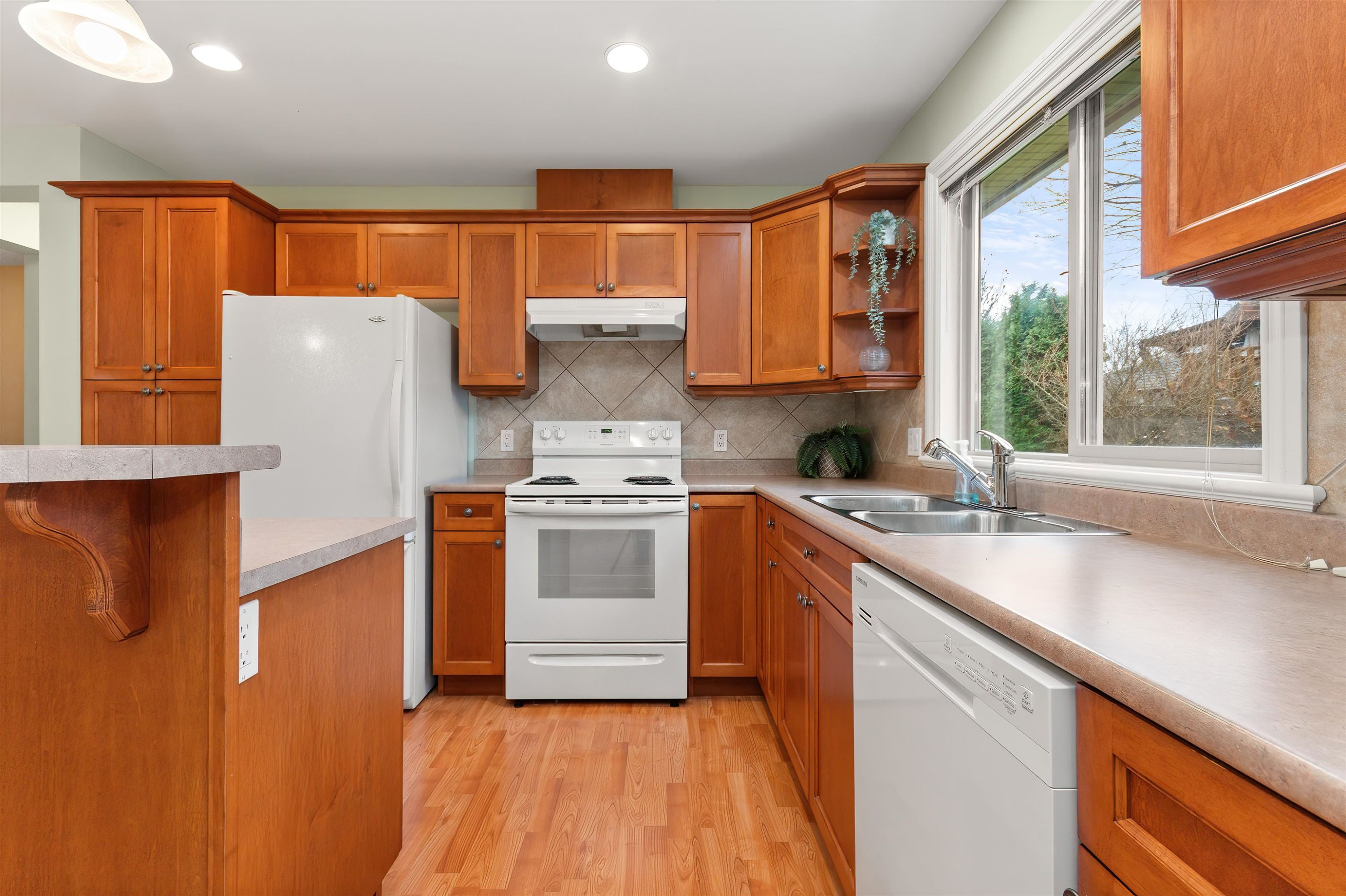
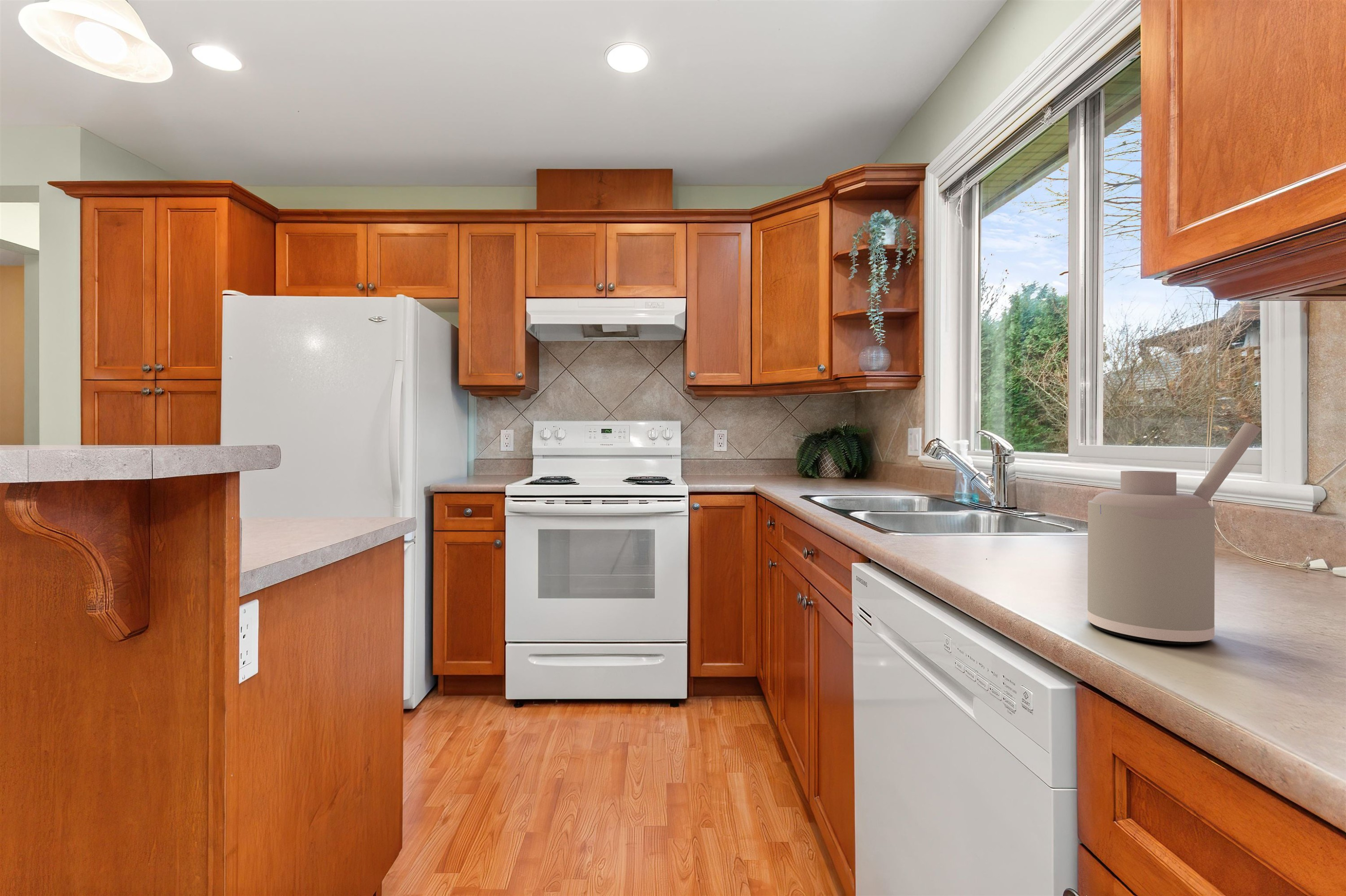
+ soap dispenser [1087,422,1262,645]
